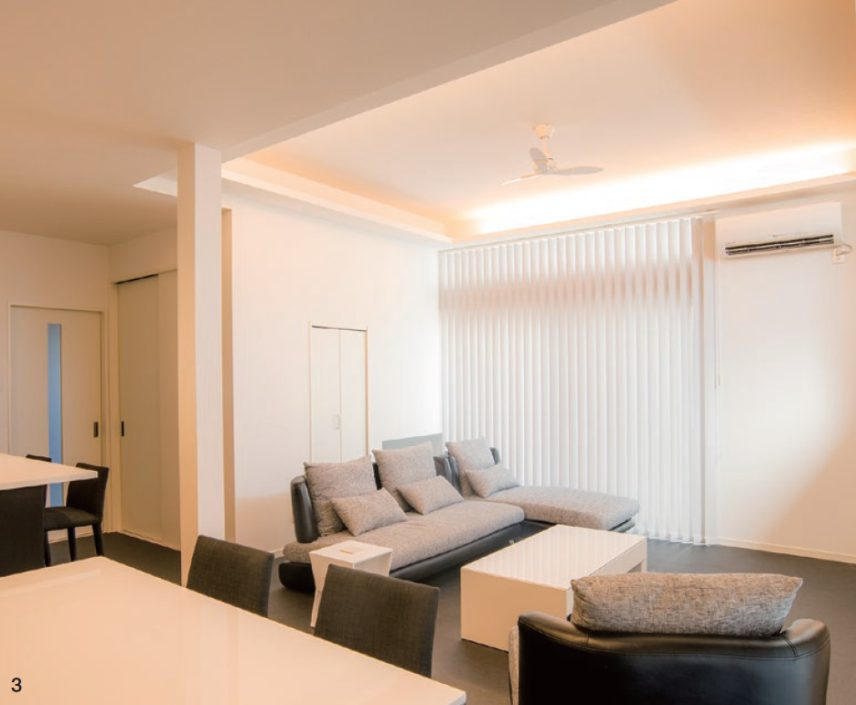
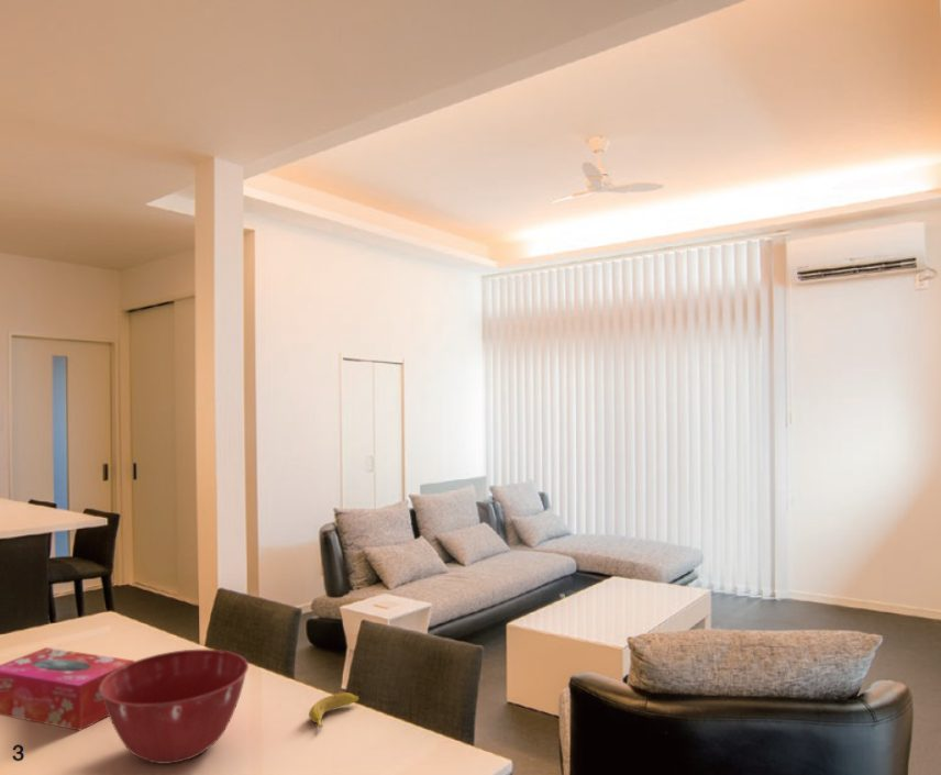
+ banana [308,691,359,729]
+ tissue box [0,646,135,732]
+ mixing bowl [99,649,250,765]
